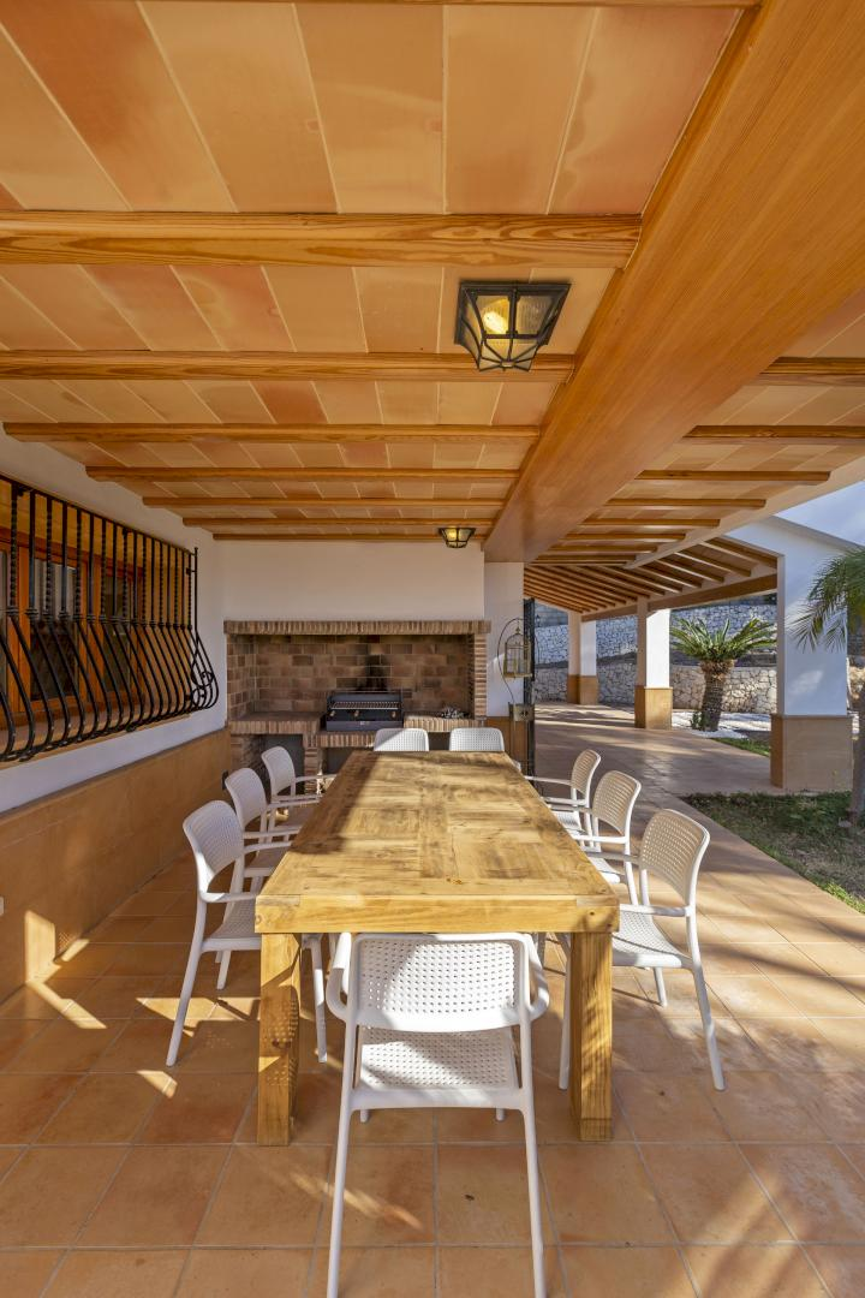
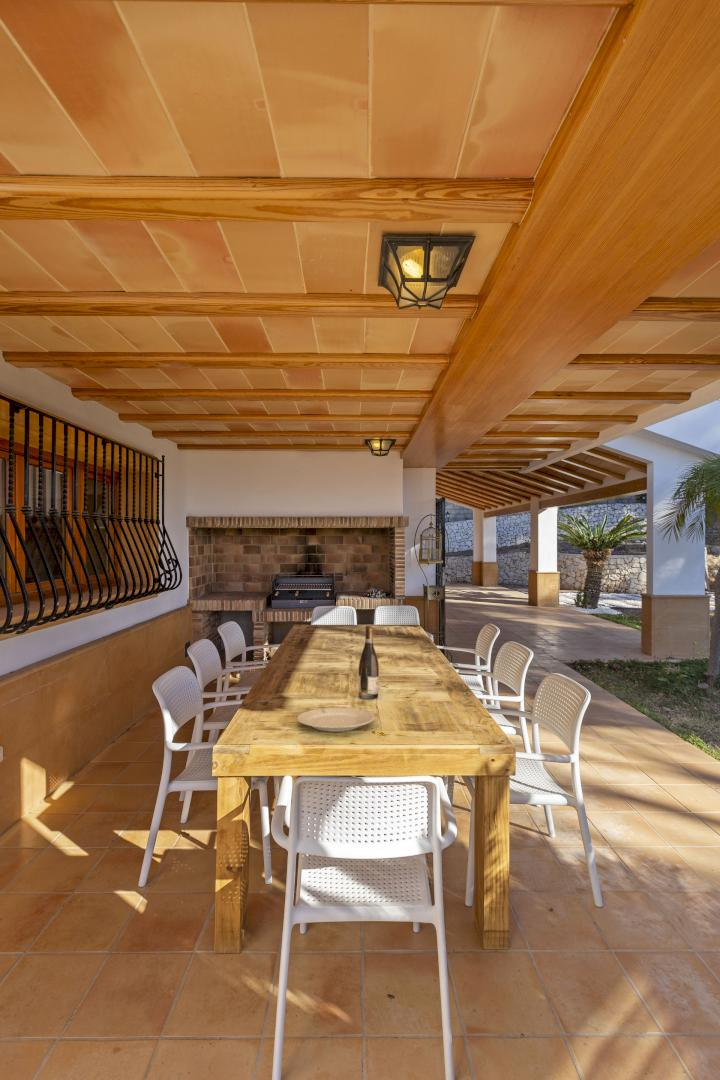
+ wine bottle [358,625,380,700]
+ chinaware [296,707,375,732]
